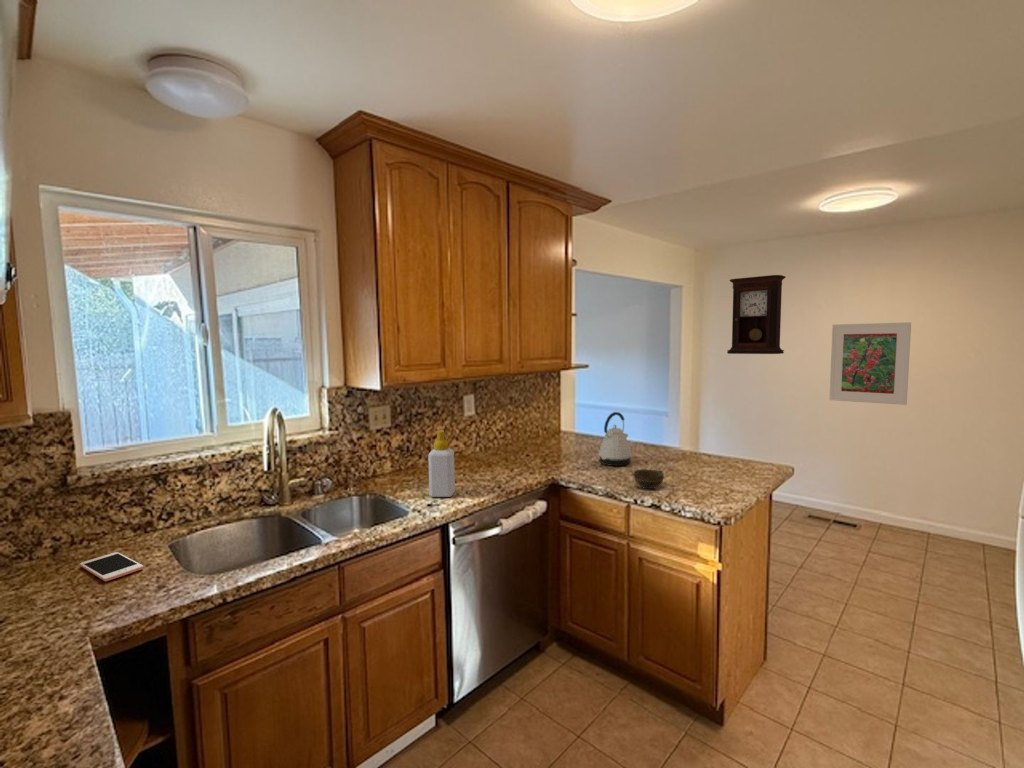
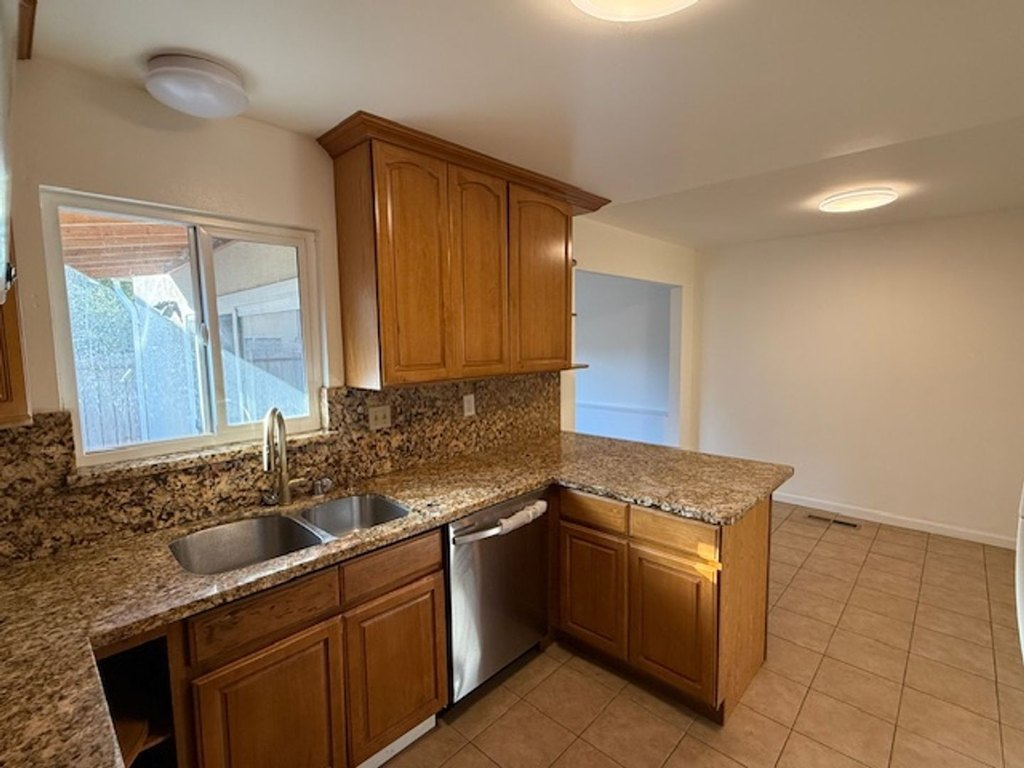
- pendulum clock [726,274,787,355]
- soap bottle [427,429,456,498]
- cell phone [79,551,144,582]
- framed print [828,321,912,406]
- cup [633,468,665,490]
- kettle [597,411,633,467]
